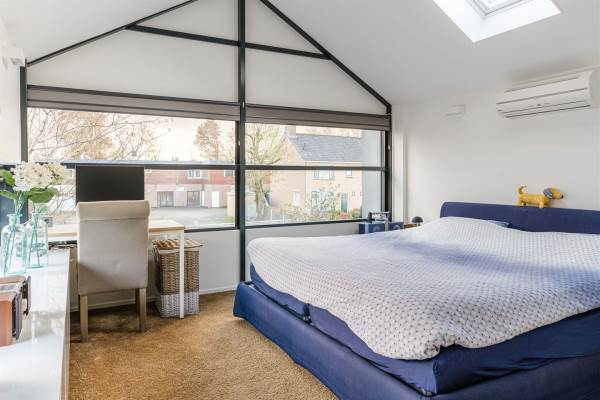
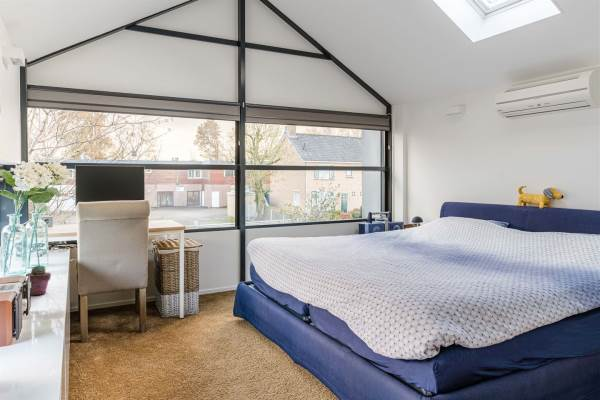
+ potted succulent [25,264,52,296]
